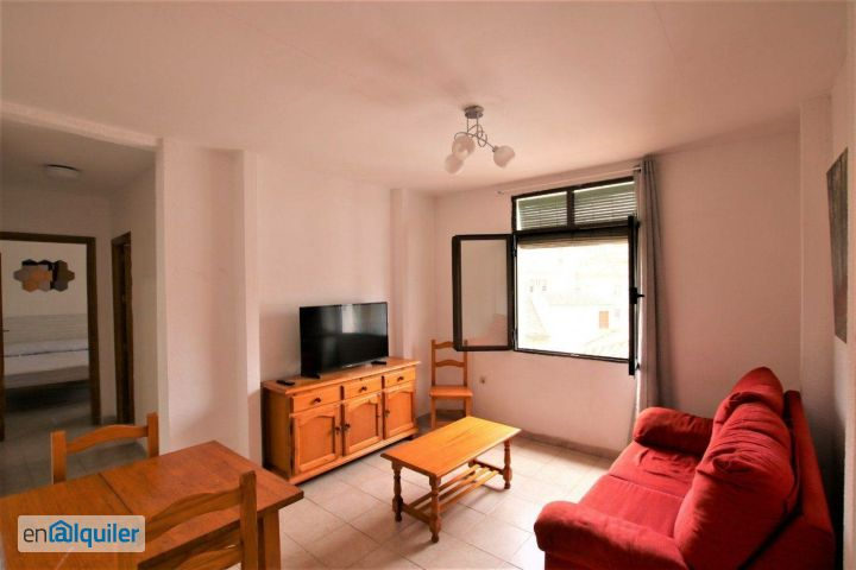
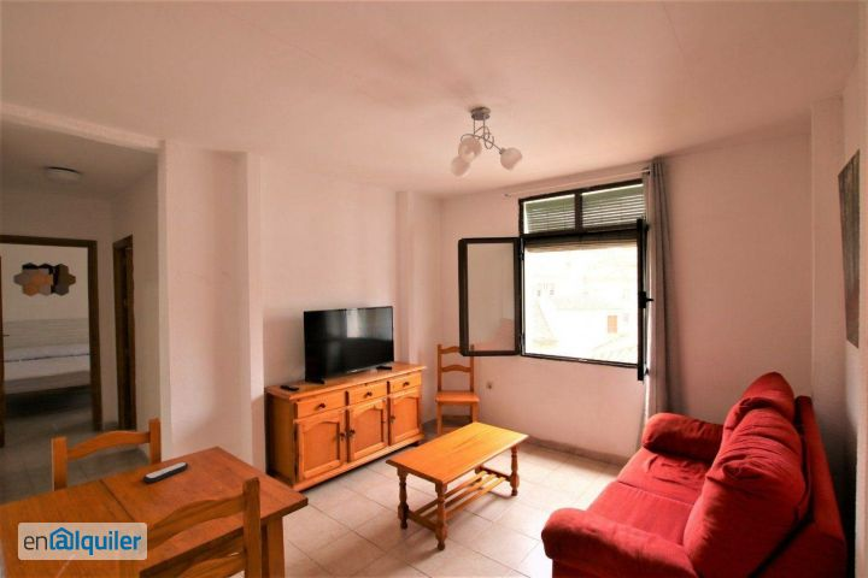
+ remote control [142,461,189,484]
